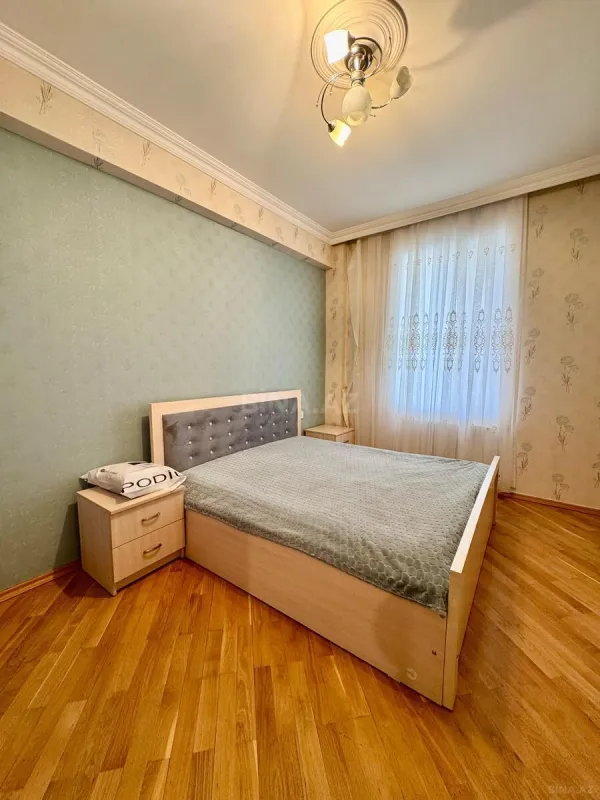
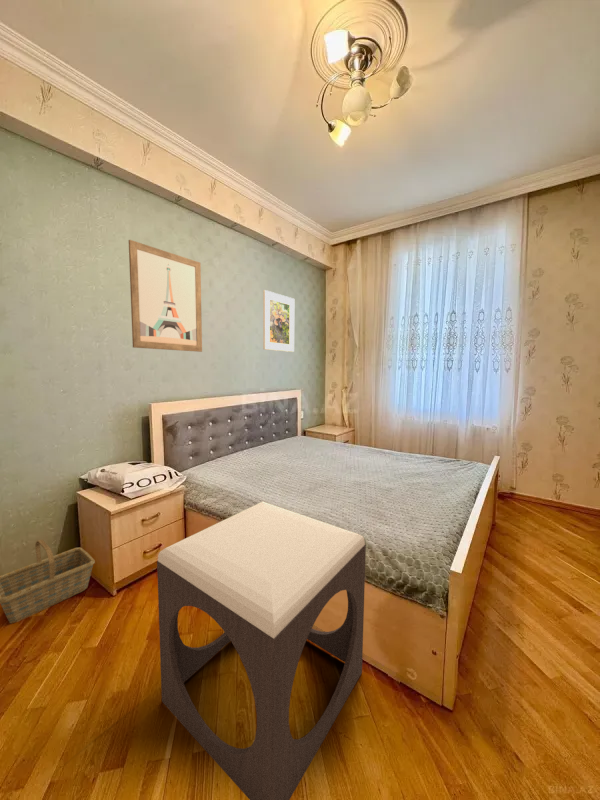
+ basket [0,538,96,625]
+ wall art [128,239,203,353]
+ footstool [156,501,367,800]
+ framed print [262,289,295,353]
